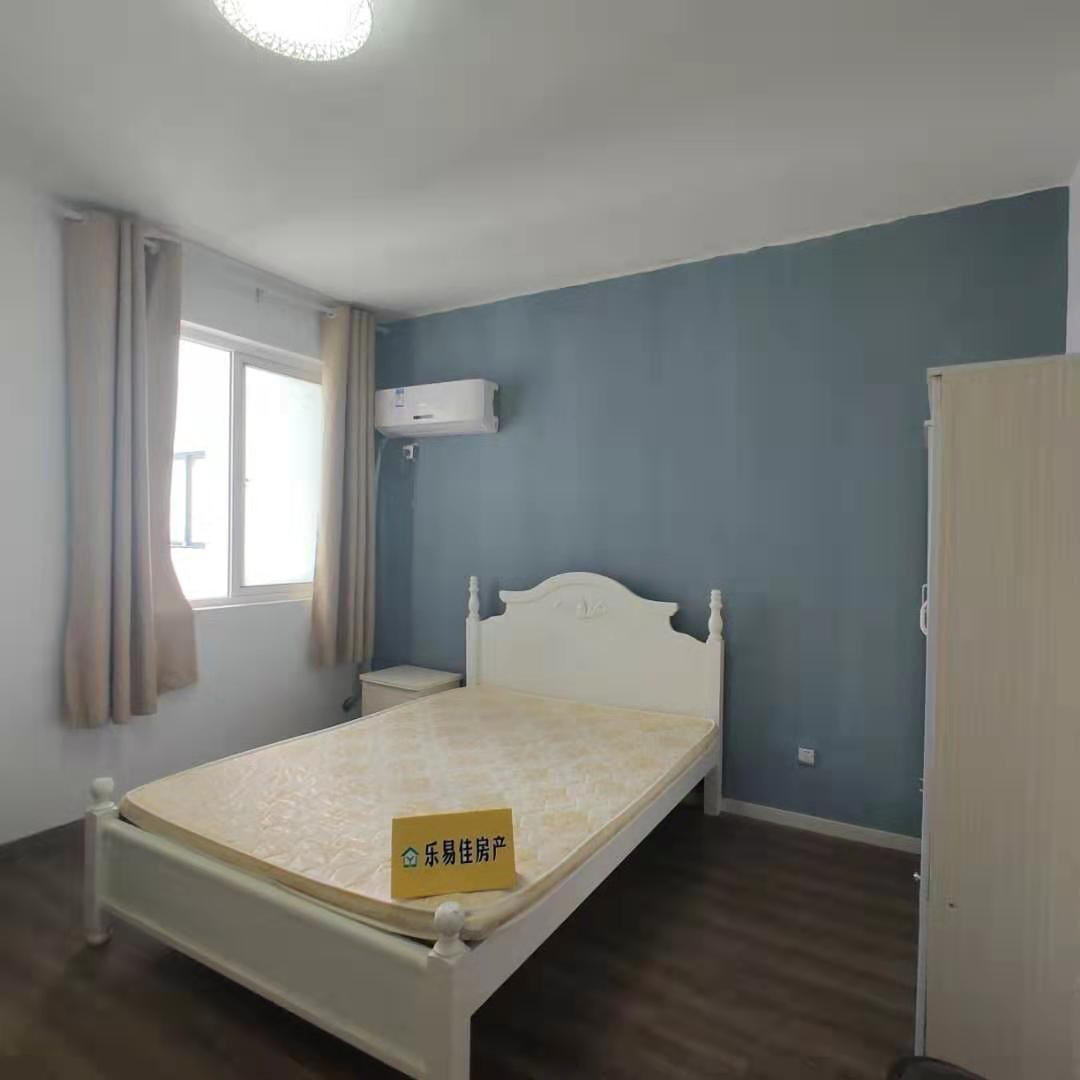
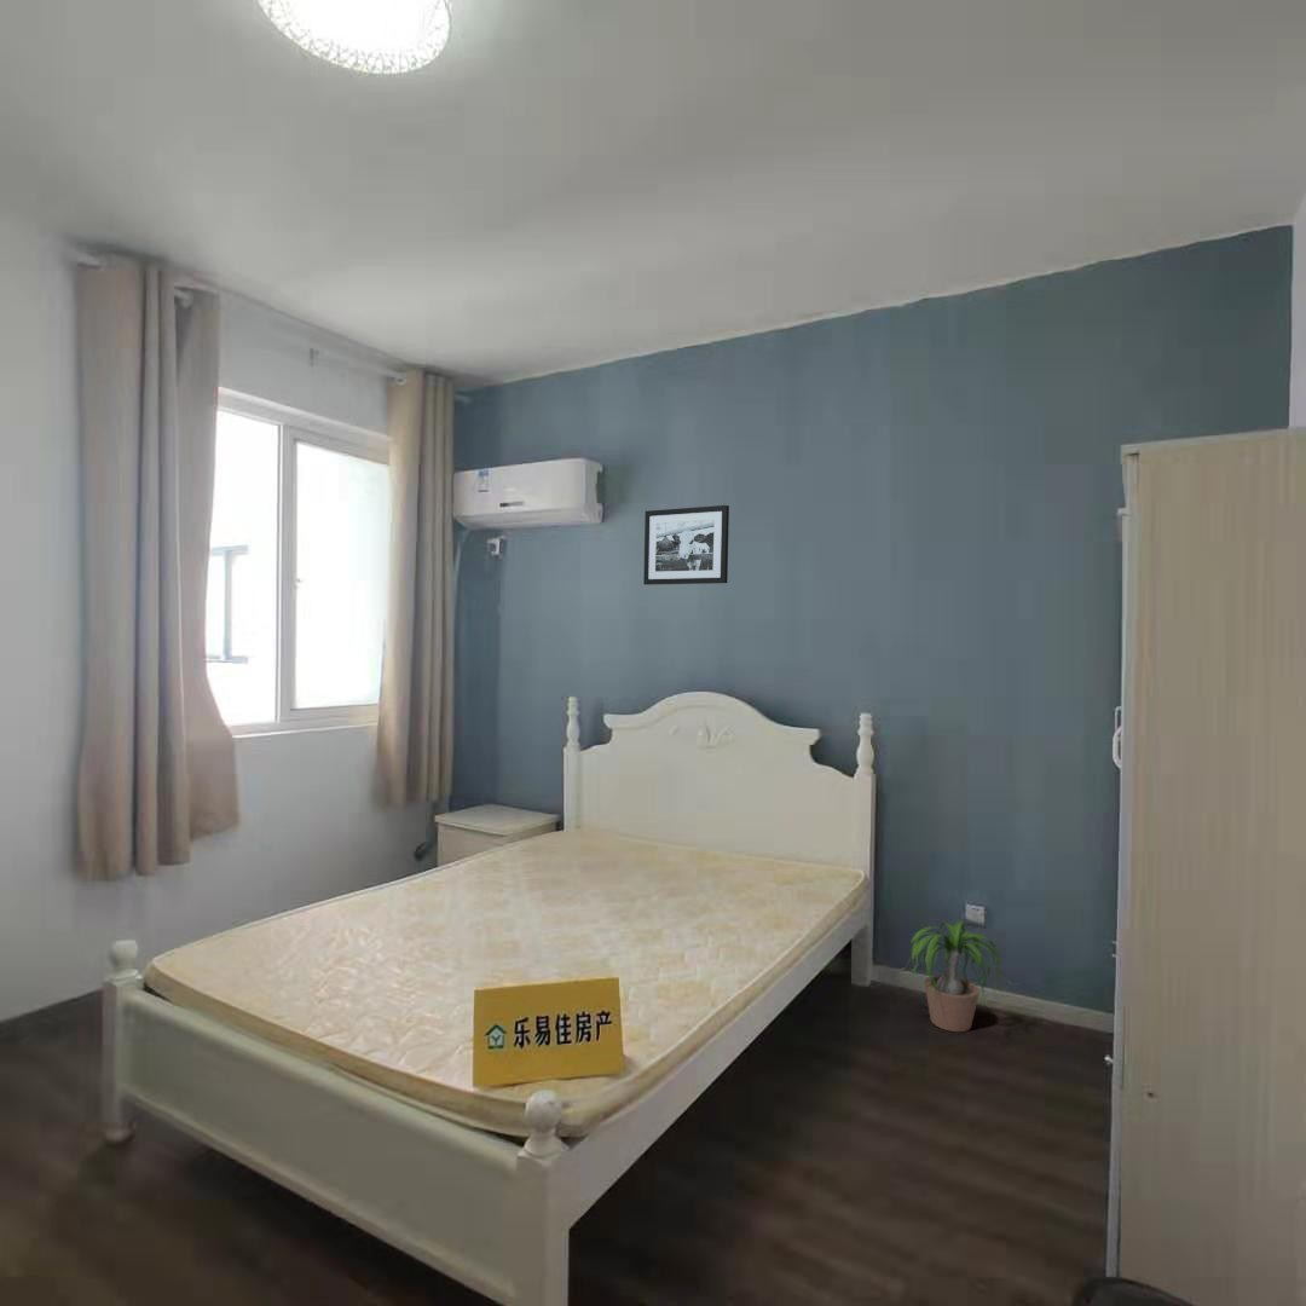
+ picture frame [642,504,730,585]
+ potted plant [897,920,1021,1033]
